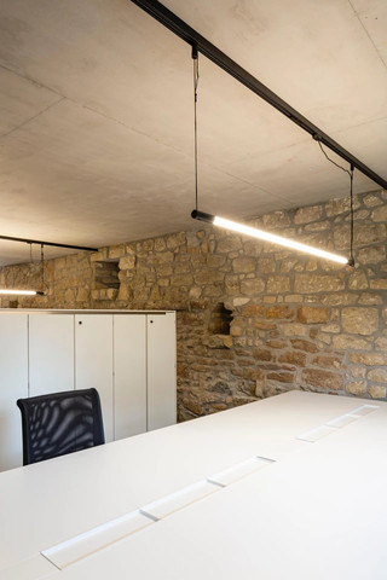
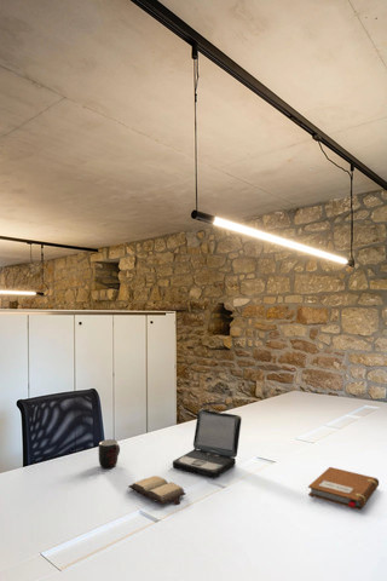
+ hardback book [127,474,186,506]
+ laptop [172,408,243,479]
+ mug [97,438,121,470]
+ notebook [307,466,380,511]
